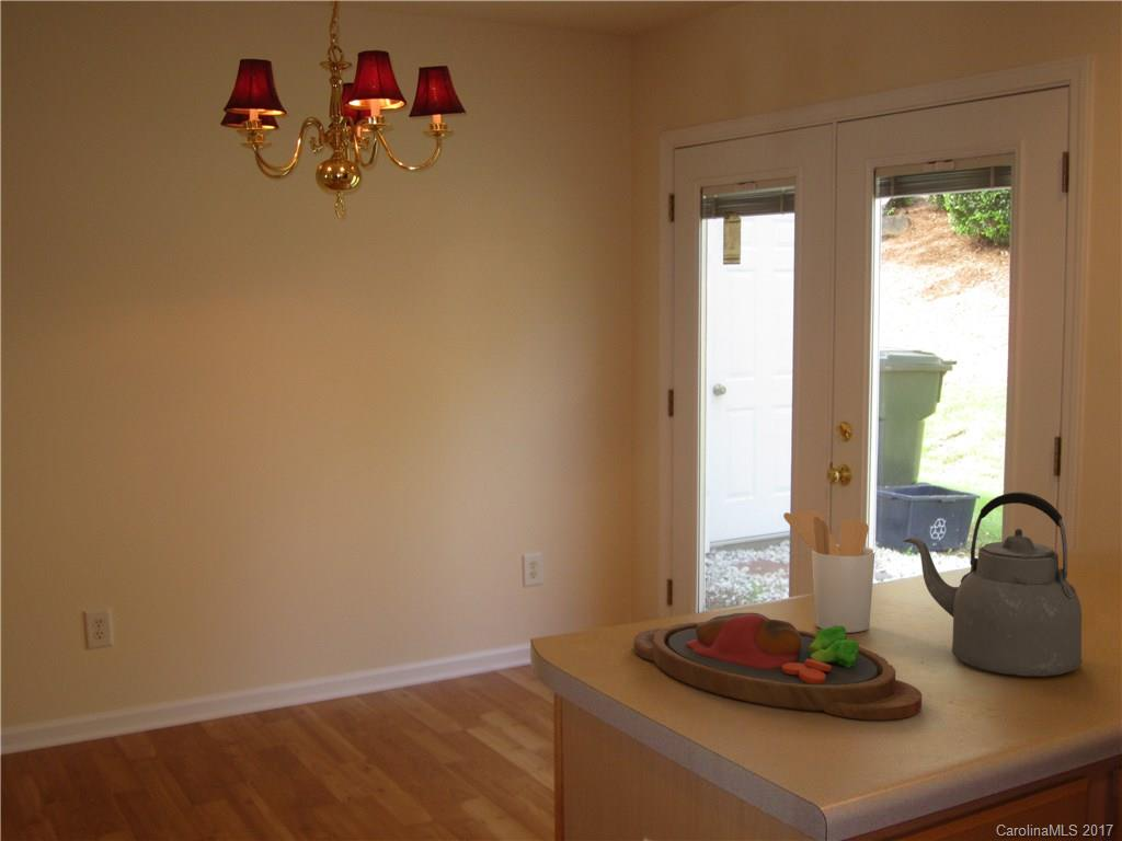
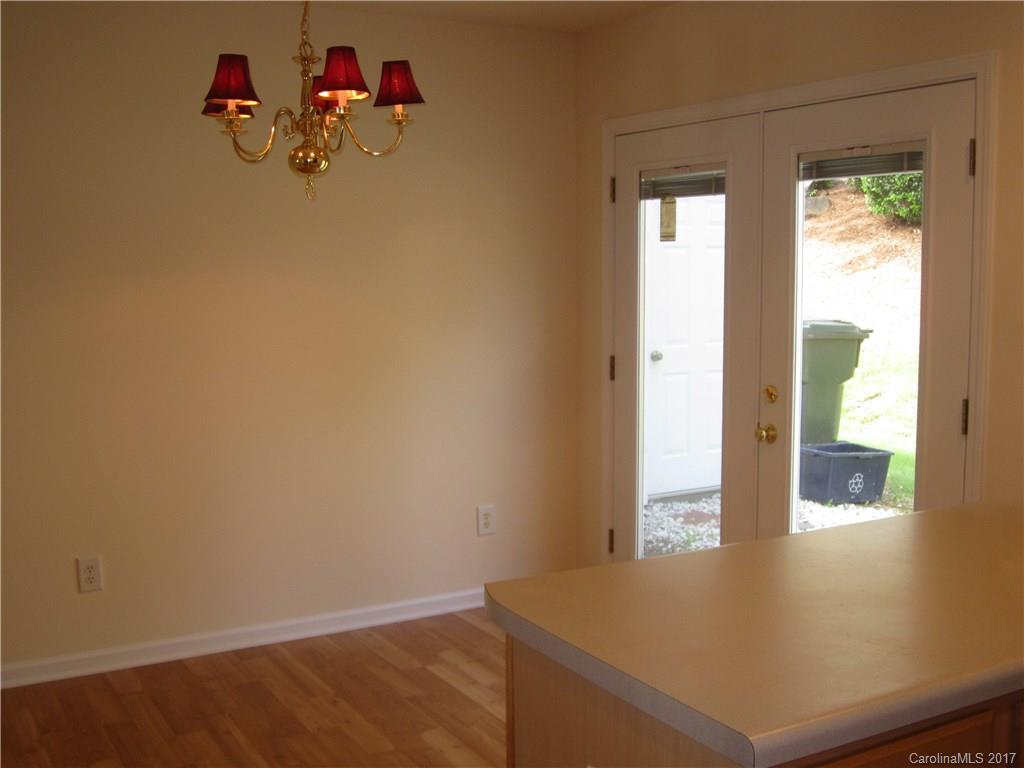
- kettle [903,491,1083,678]
- utensil holder [782,509,875,634]
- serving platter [633,612,923,722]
